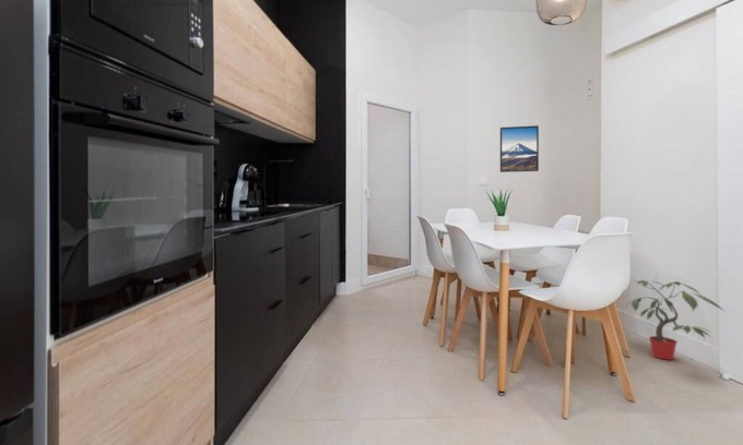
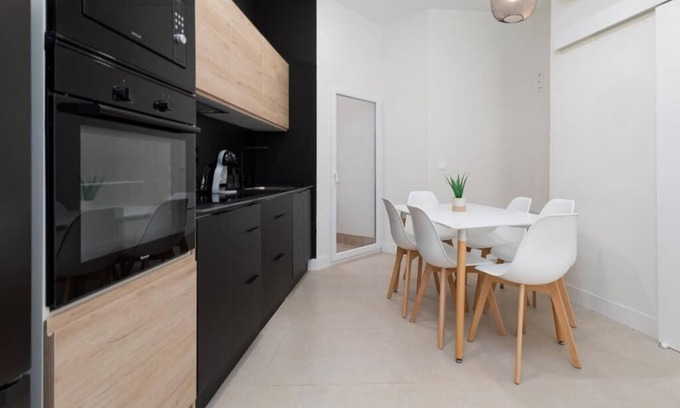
- potted plant [625,278,728,361]
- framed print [499,124,540,173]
